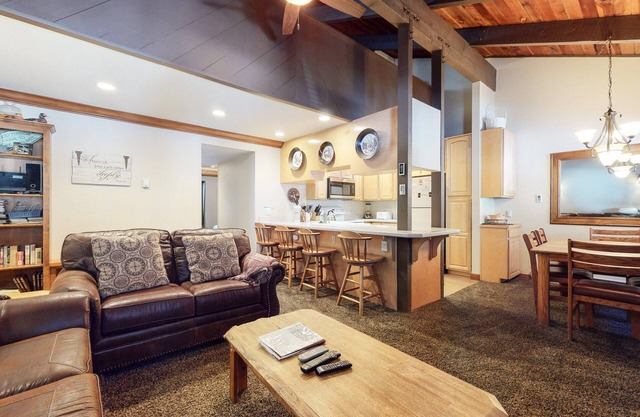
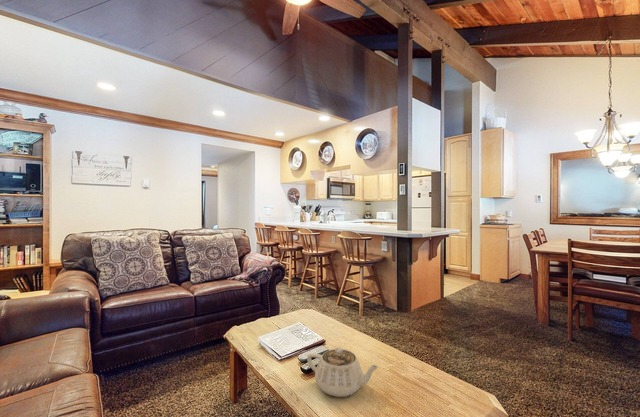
+ teapot [306,347,380,398]
